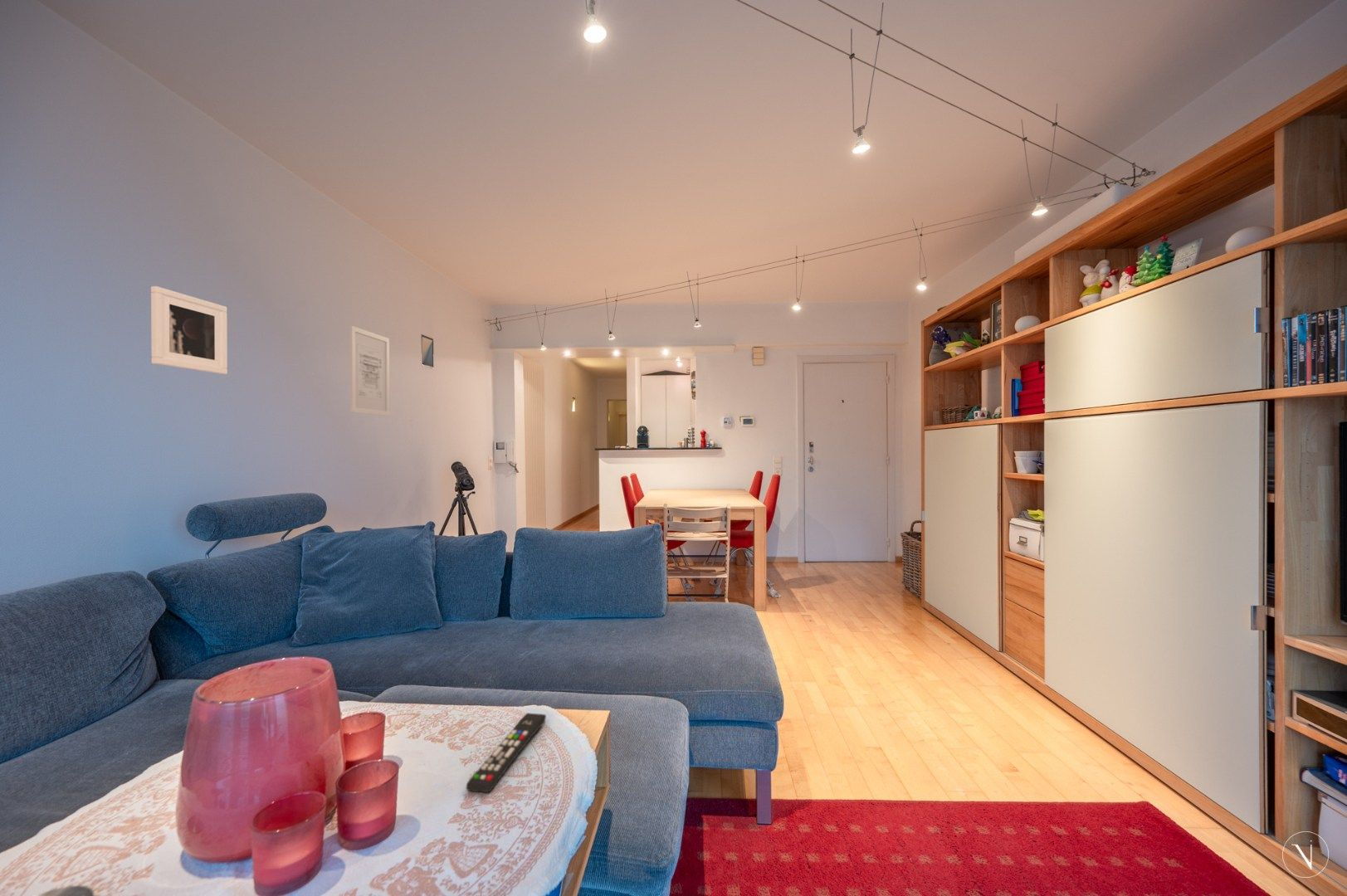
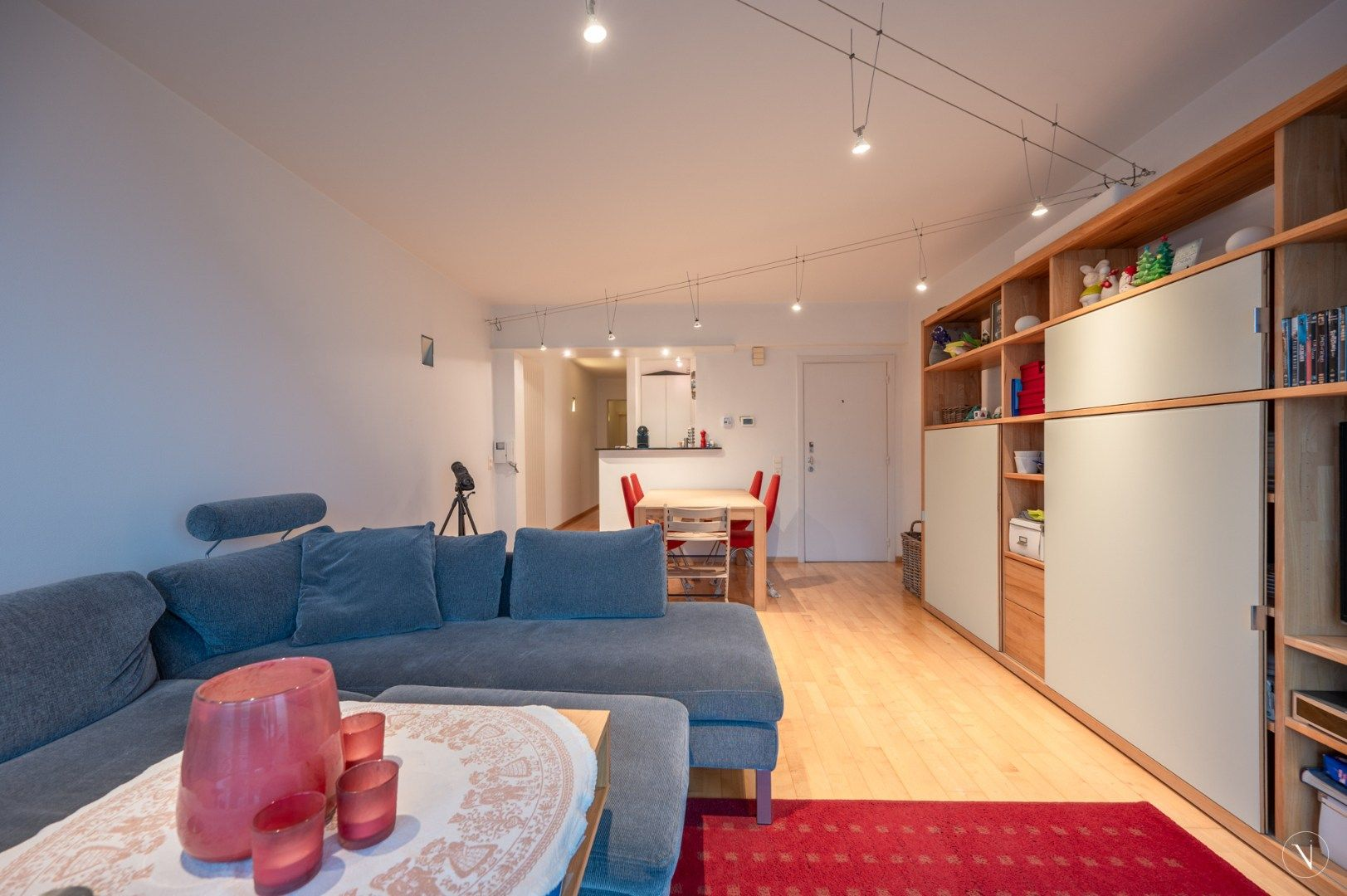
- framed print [150,285,228,375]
- remote control [466,712,547,793]
- wall art [349,325,391,416]
